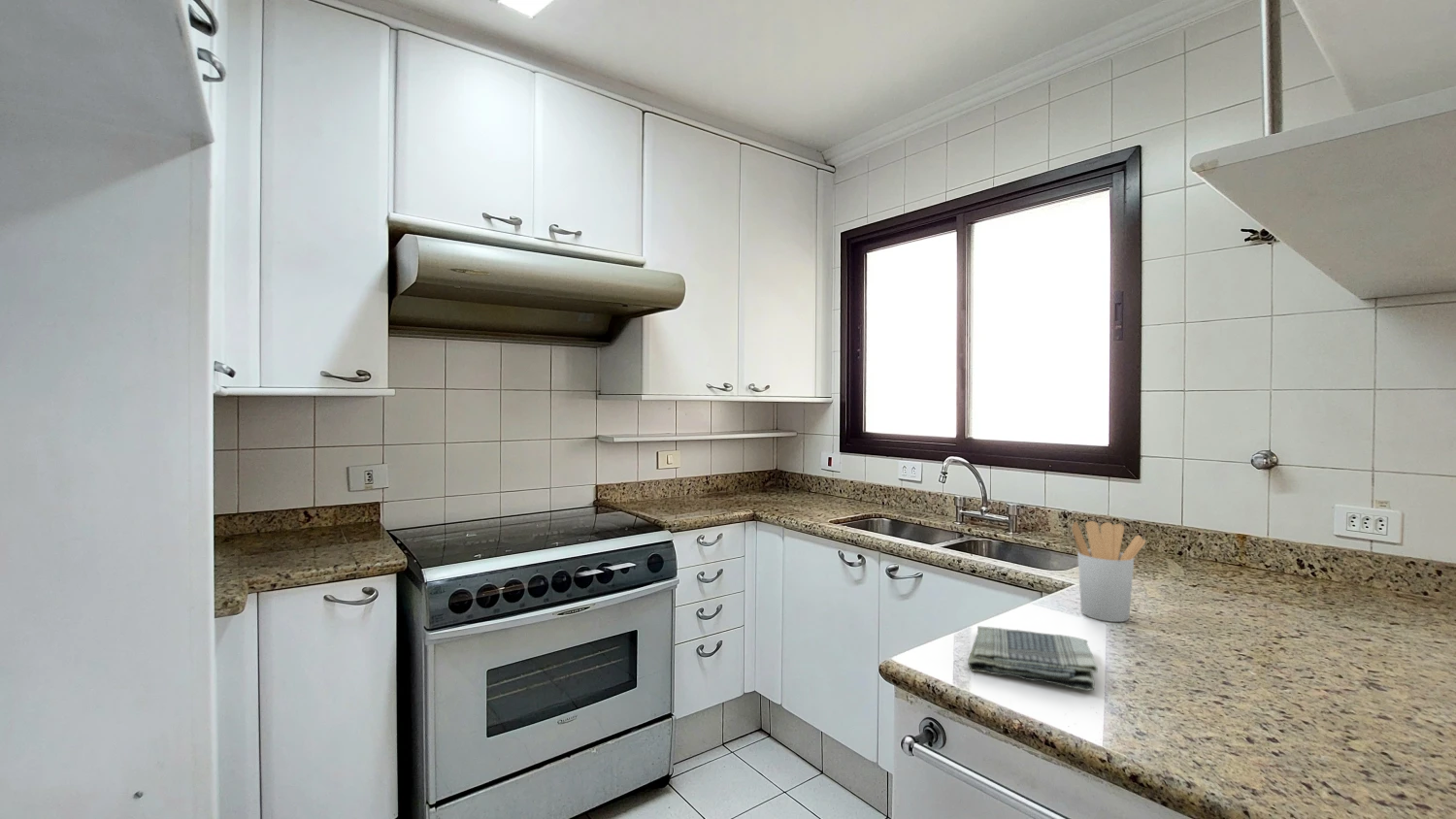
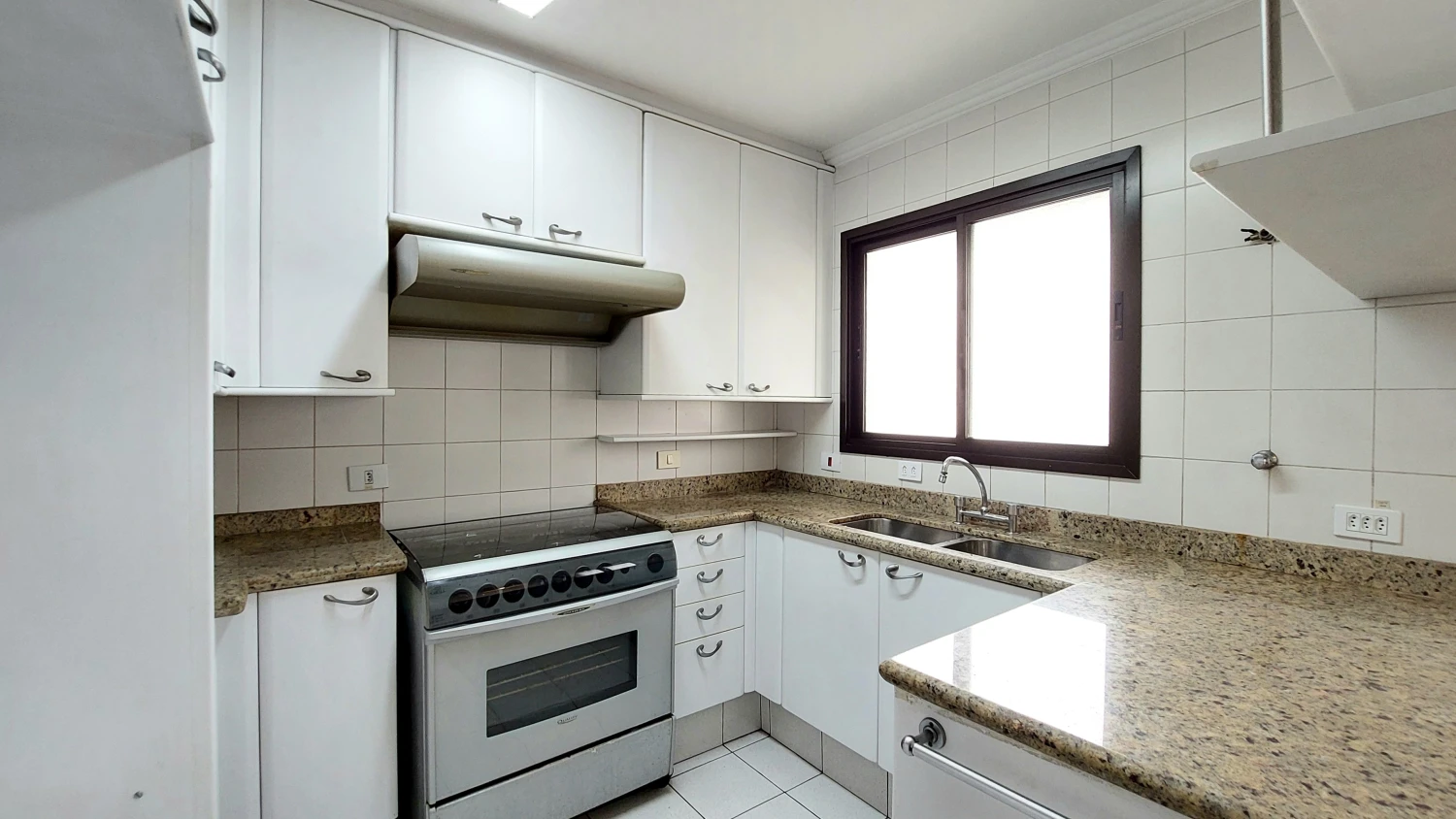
- utensil holder [1072,520,1146,623]
- dish towel [967,625,1099,692]
